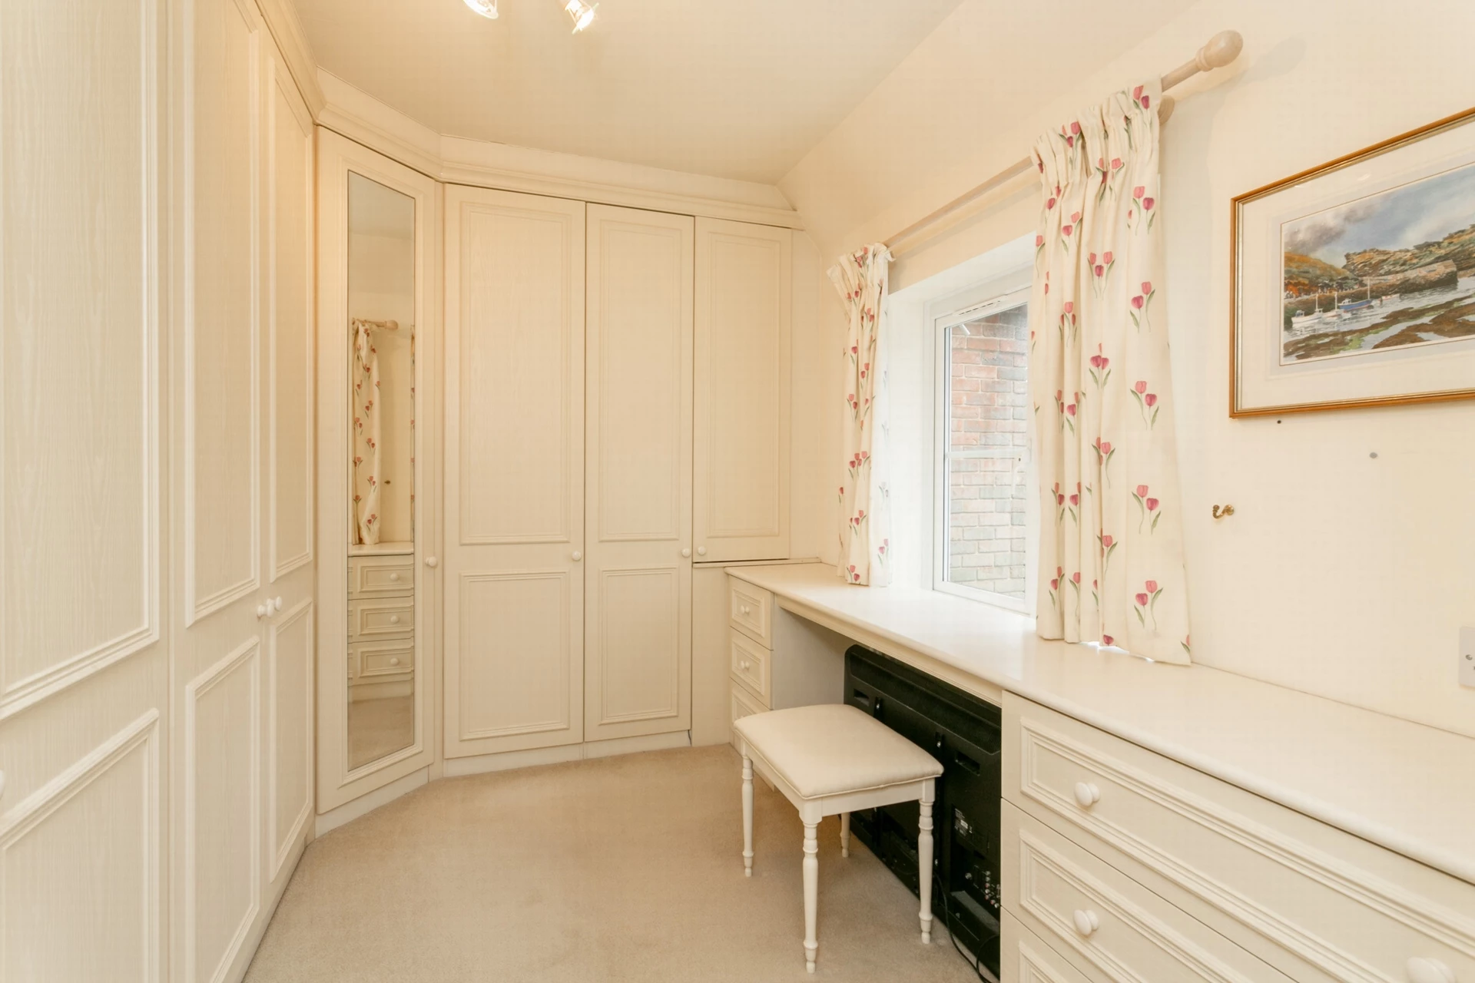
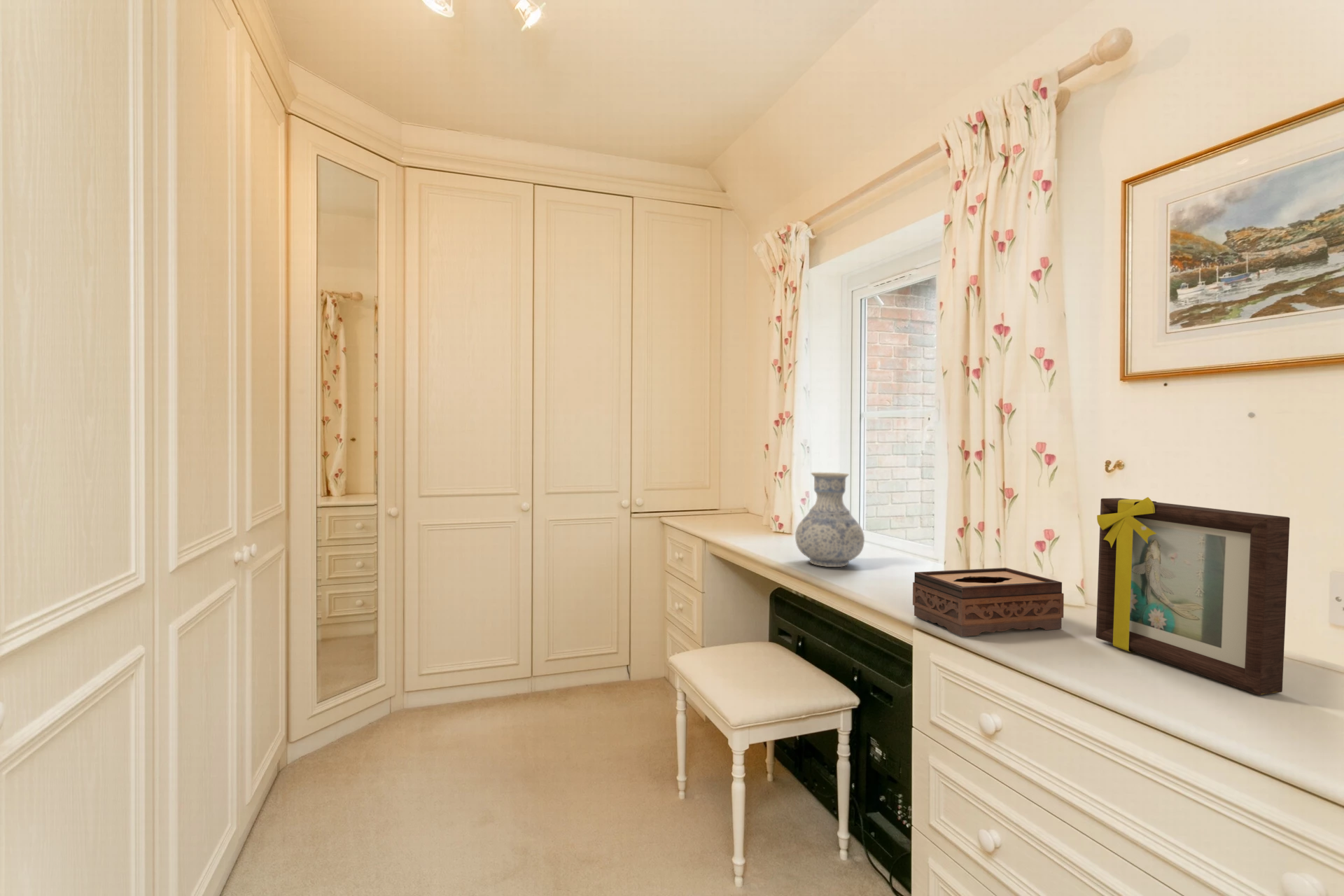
+ tissue box [912,567,1065,637]
+ picture frame [1096,496,1291,696]
+ vase [794,472,865,568]
